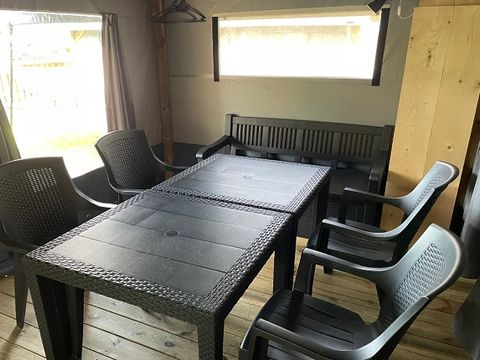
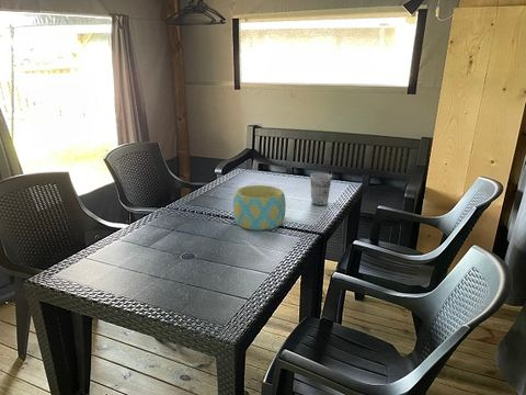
+ bowl [232,184,287,232]
+ cup [309,172,333,206]
